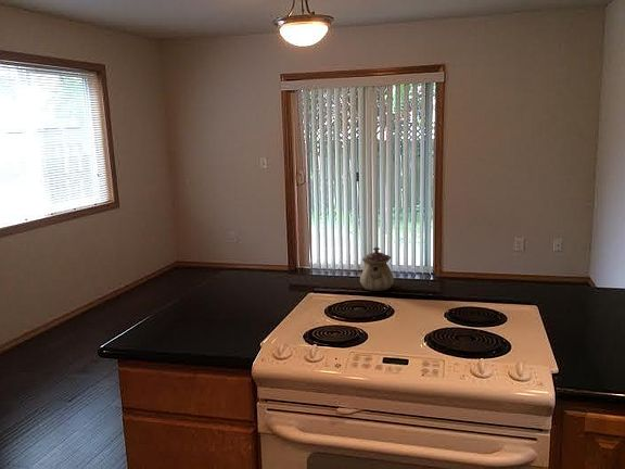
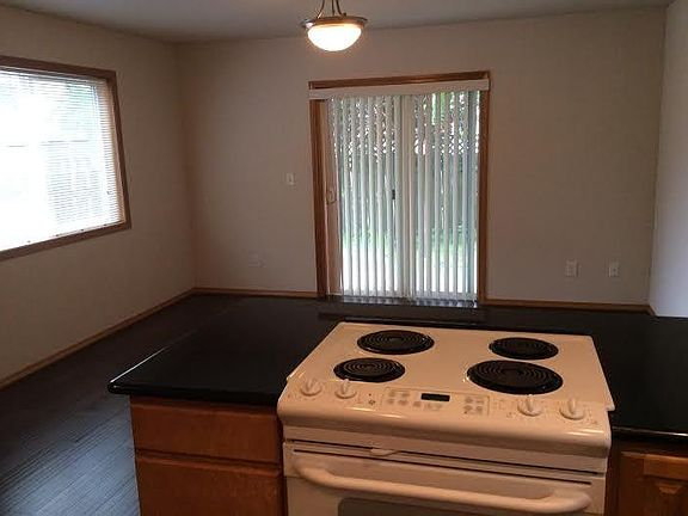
- teapot [359,246,395,292]
